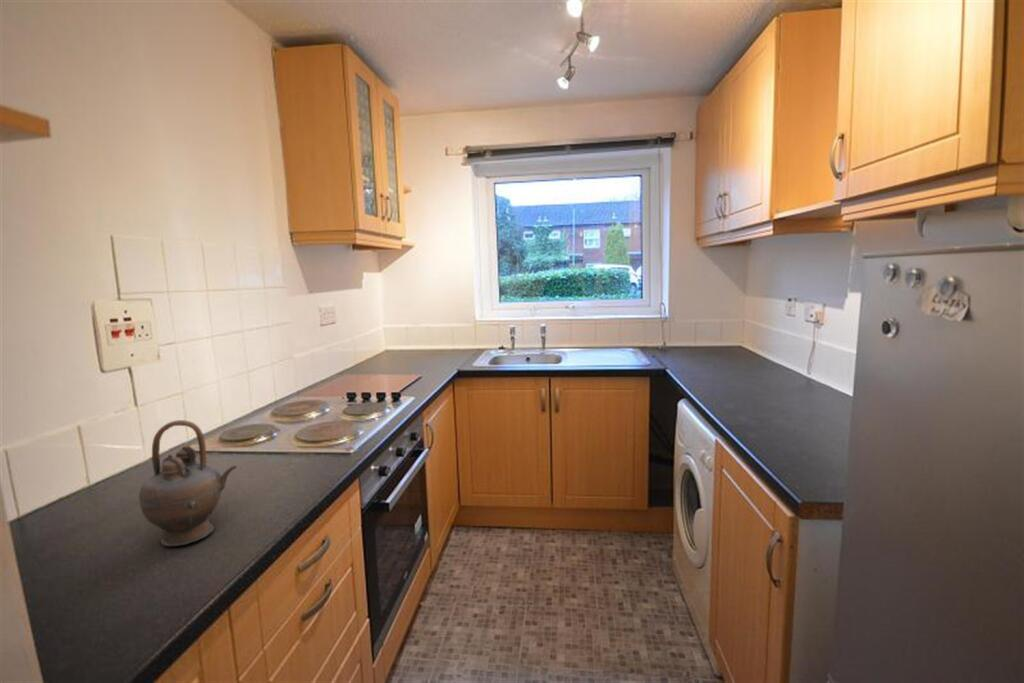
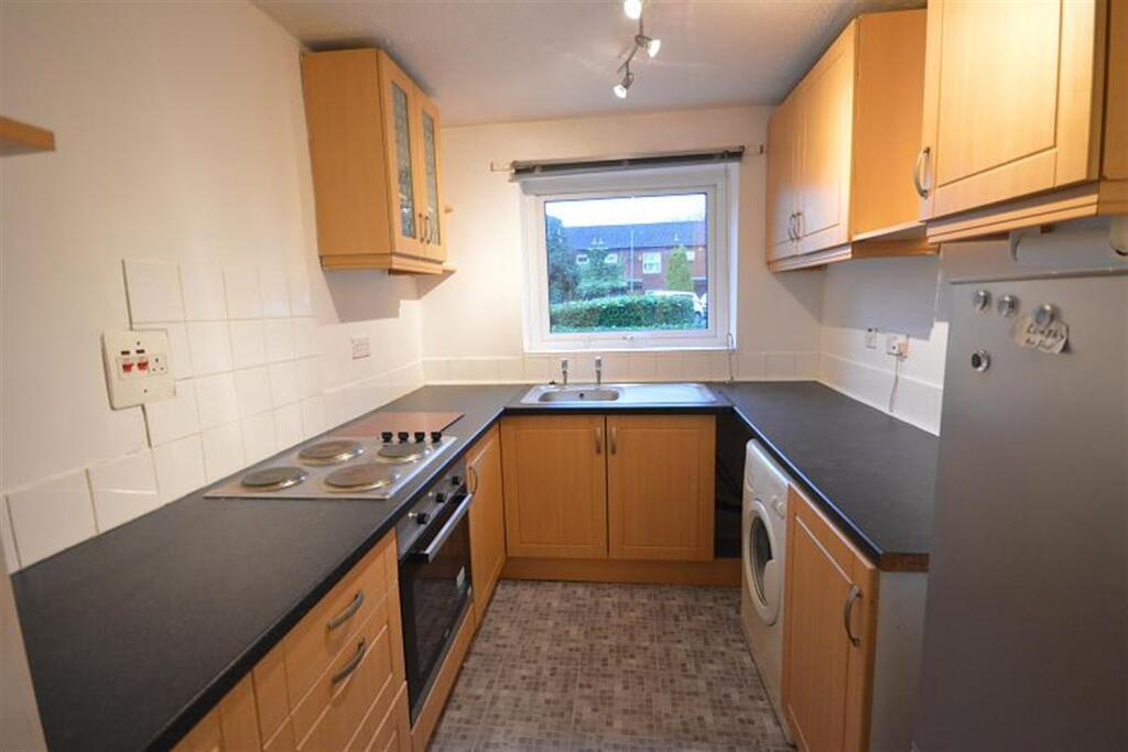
- teapot [138,419,238,547]
